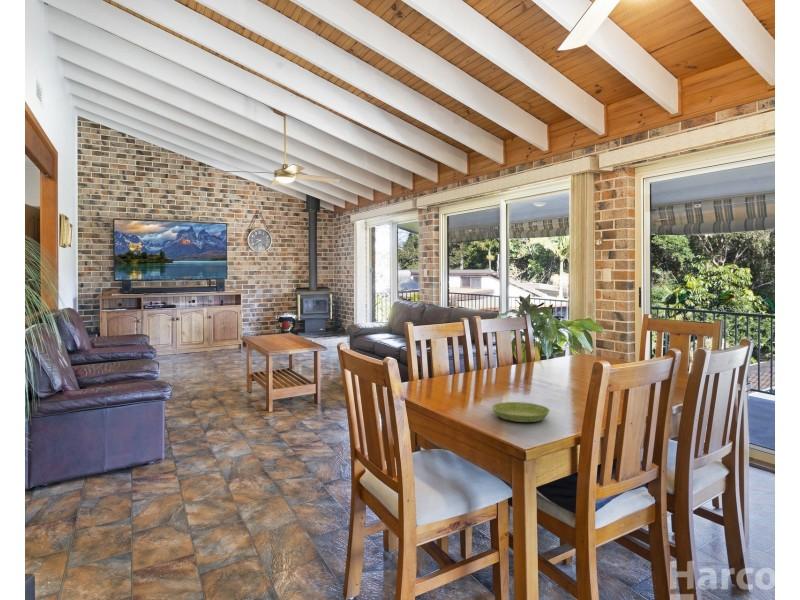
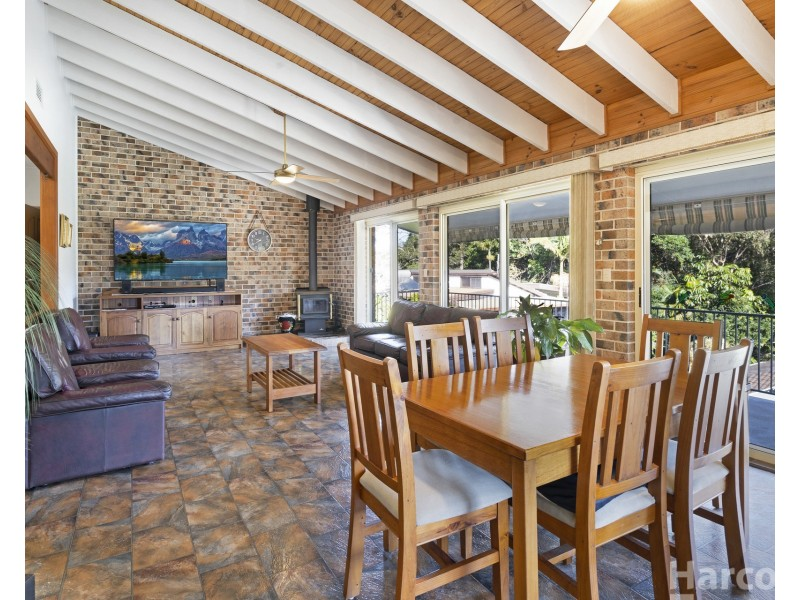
- saucer [491,401,551,423]
